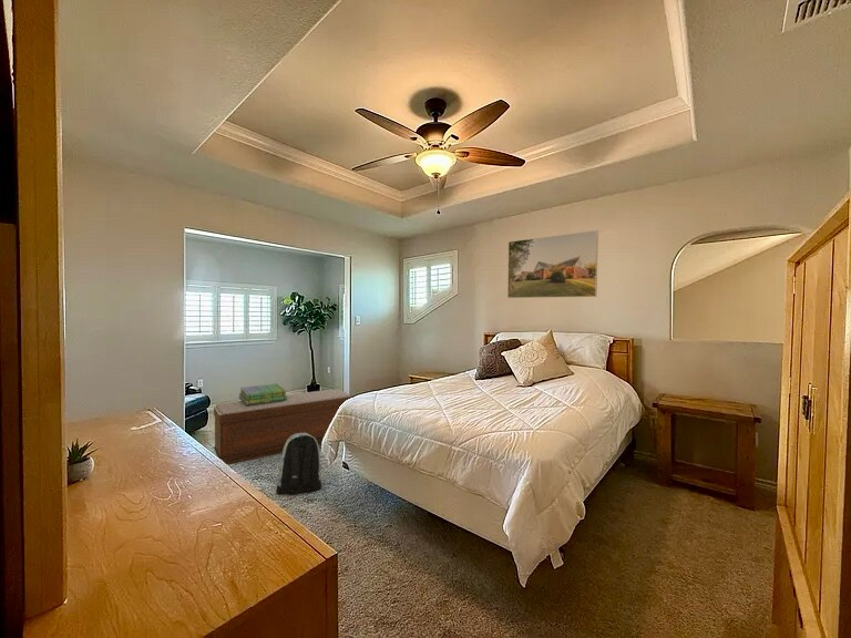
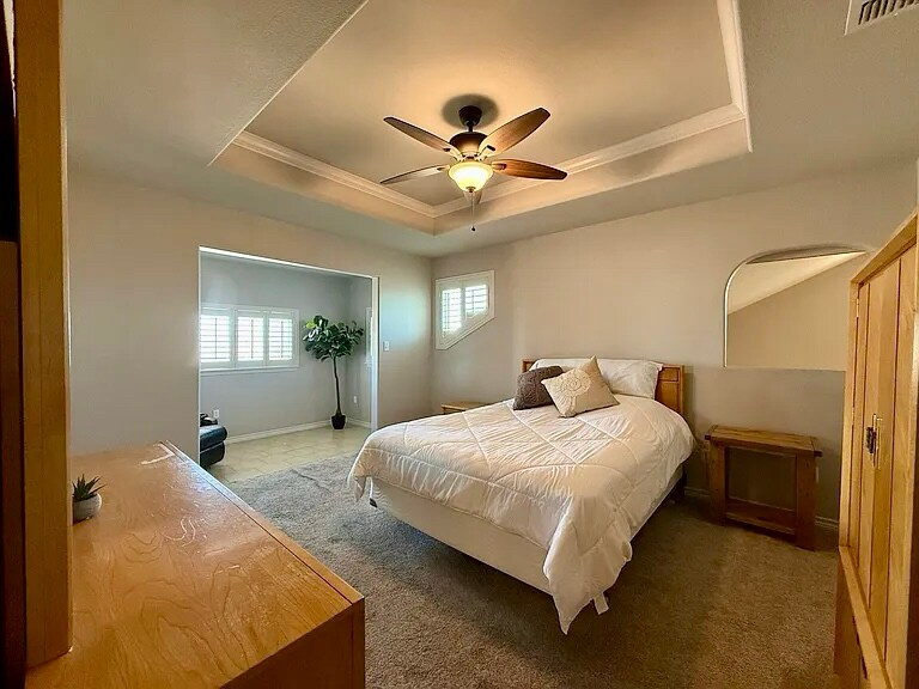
- backpack [275,433,324,496]
- bench [213,389,355,466]
- stack of books [237,383,287,405]
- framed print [506,229,599,299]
